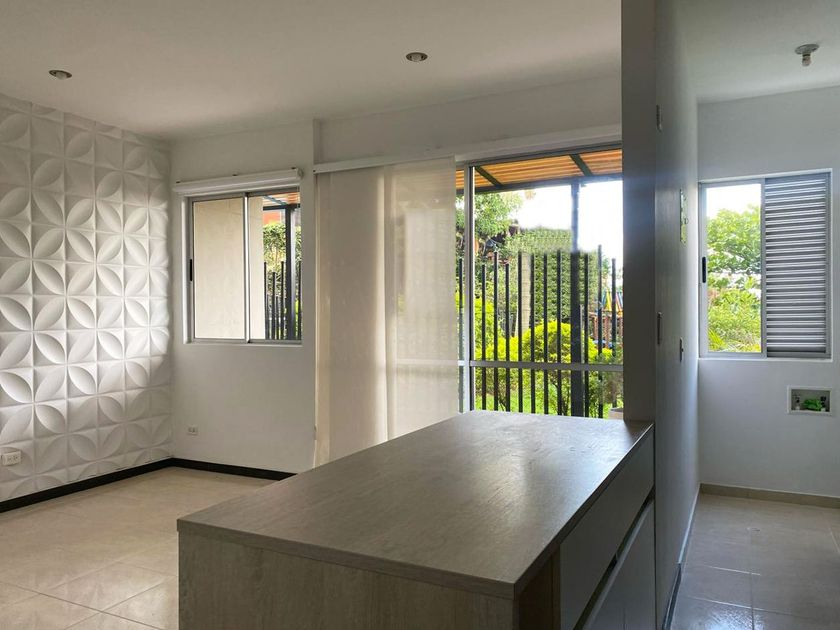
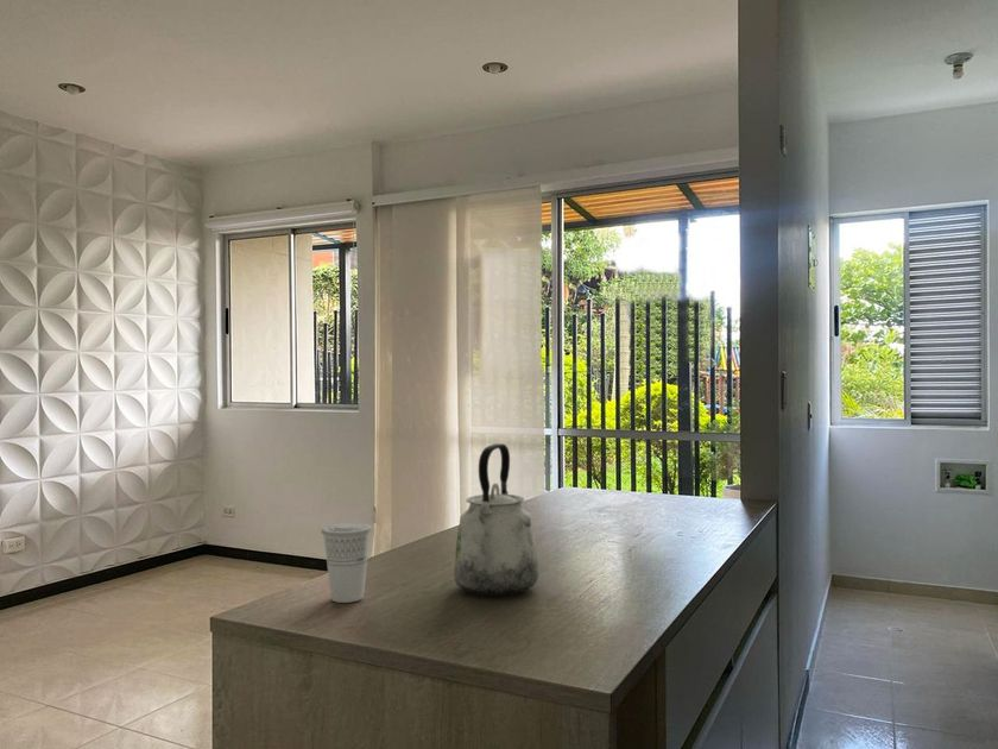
+ kettle [453,442,539,597]
+ cup [320,522,373,604]
